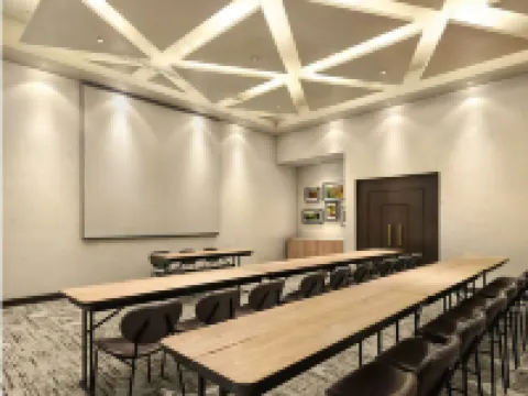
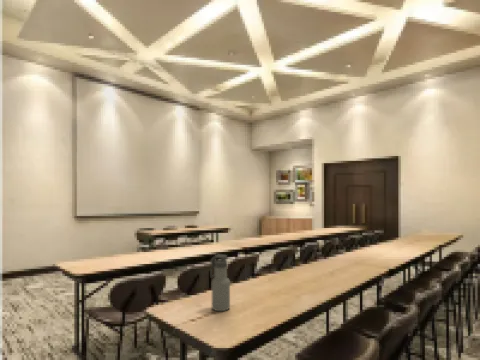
+ water bottle [209,254,231,312]
